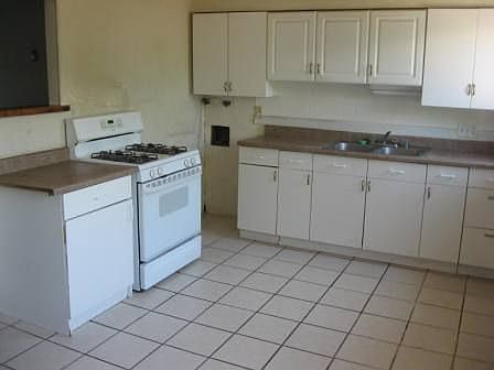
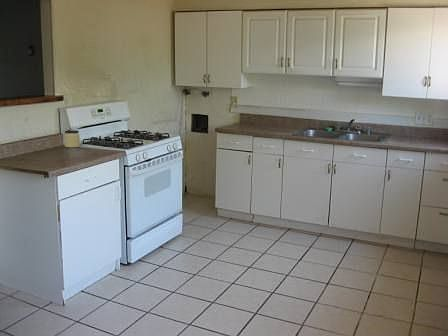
+ jar [63,129,81,148]
